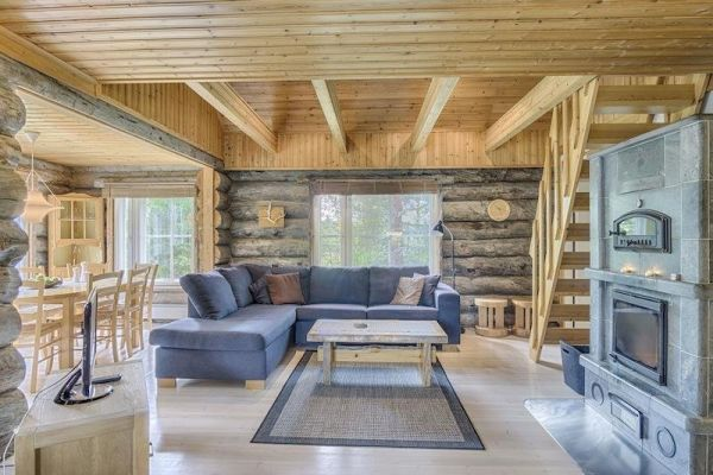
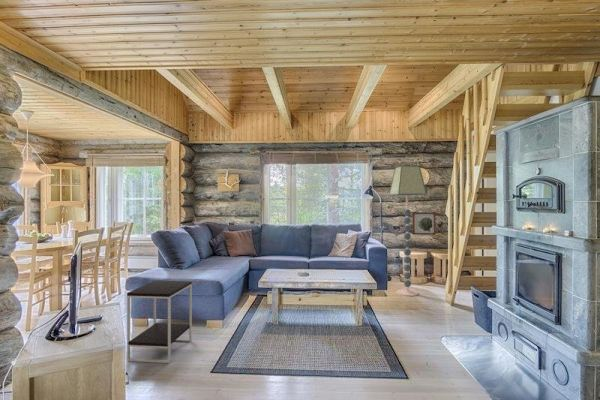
+ wall art [411,211,437,236]
+ floor lamp [388,165,428,297]
+ side table [126,280,193,364]
